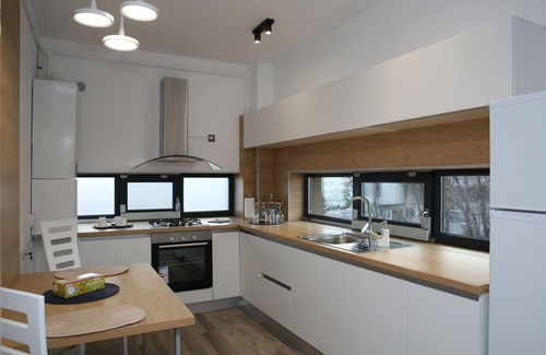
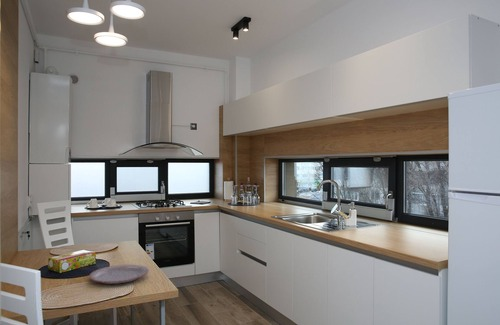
+ plate [88,264,149,285]
